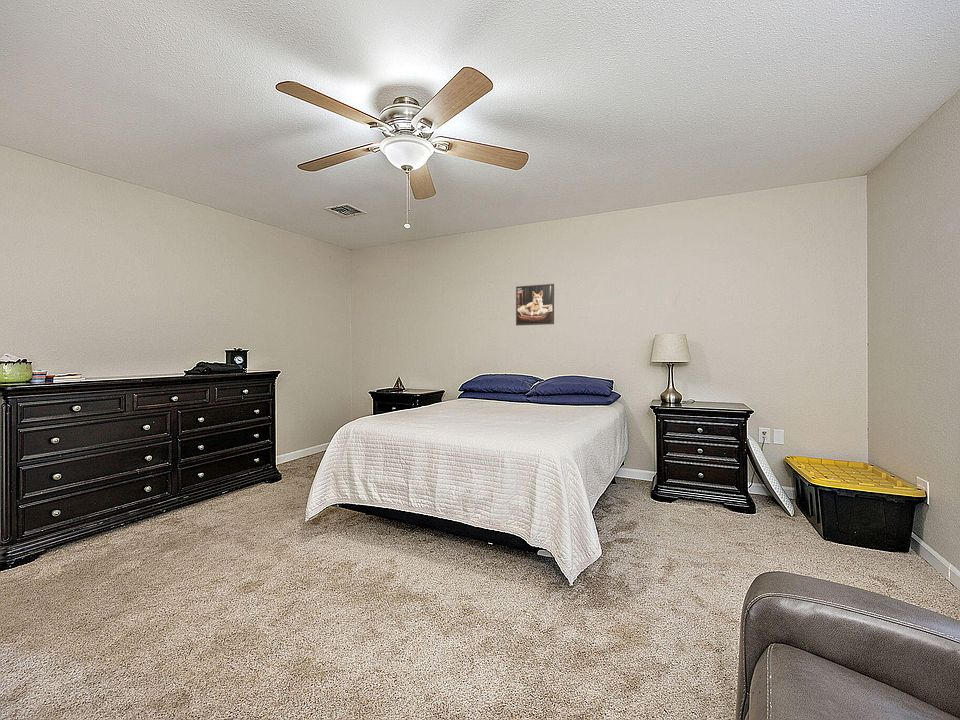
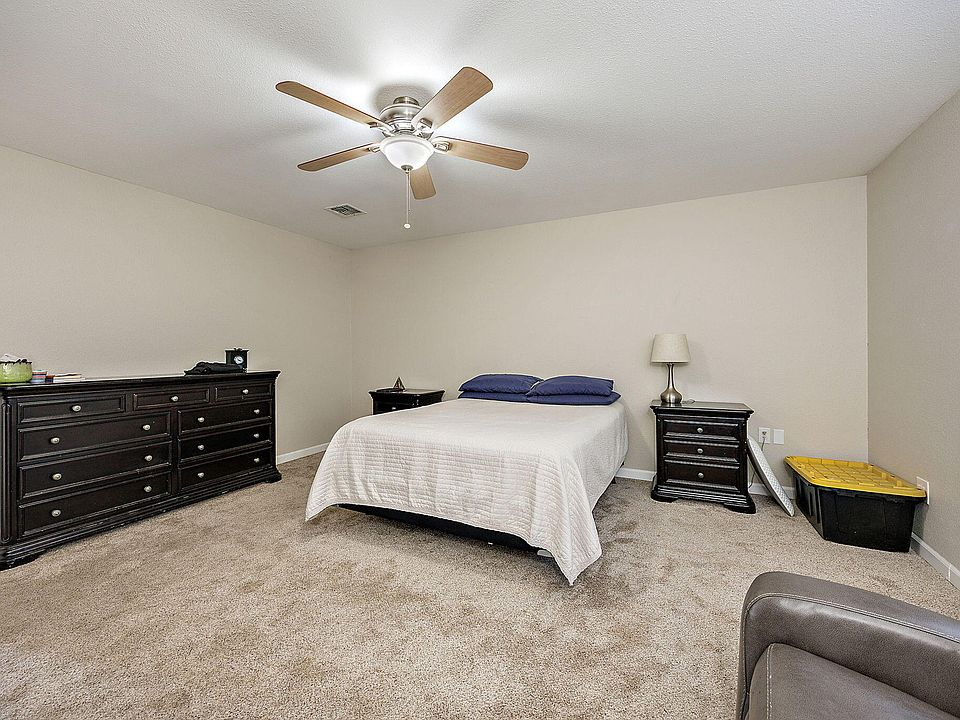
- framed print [515,283,555,327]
